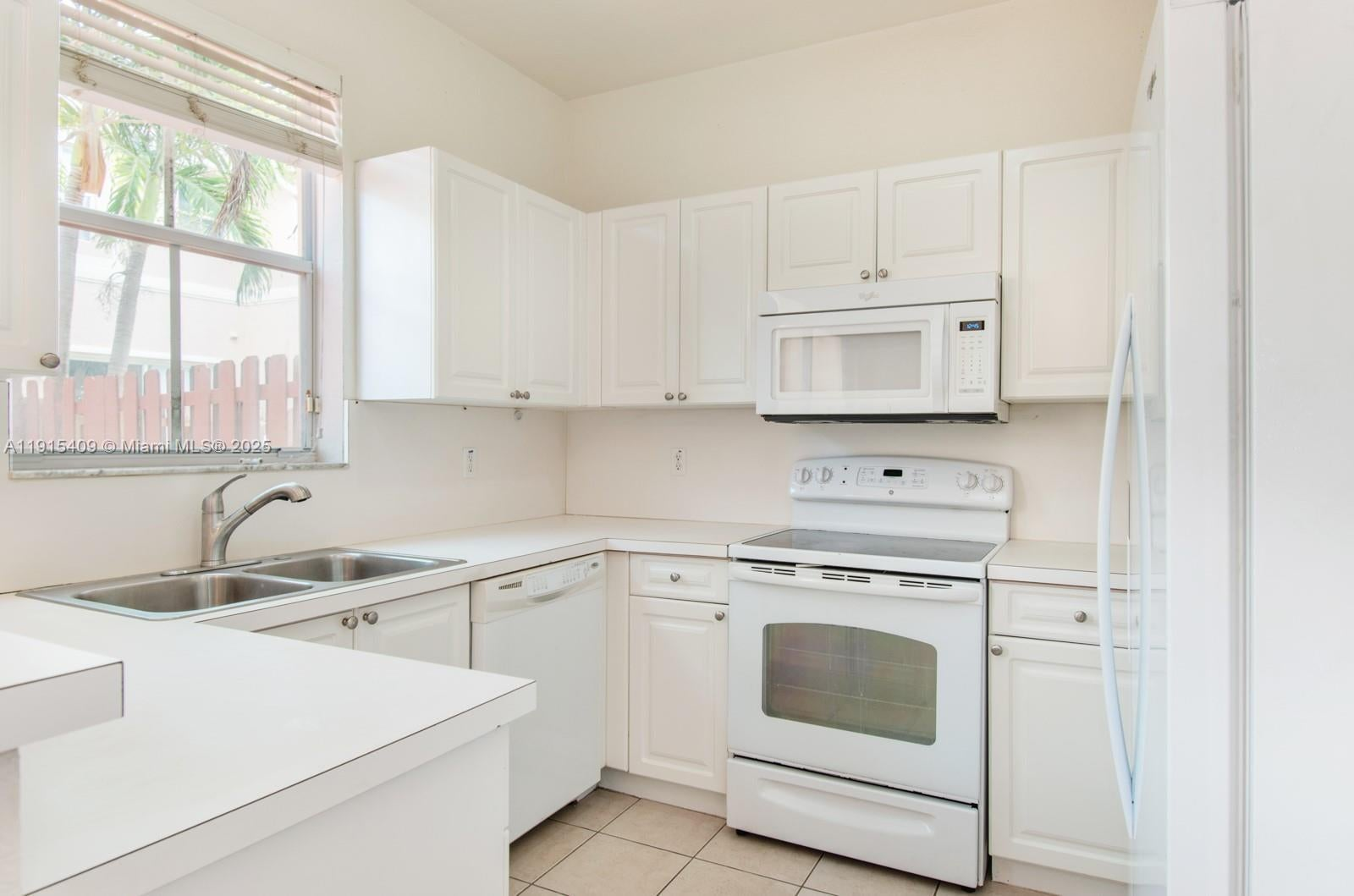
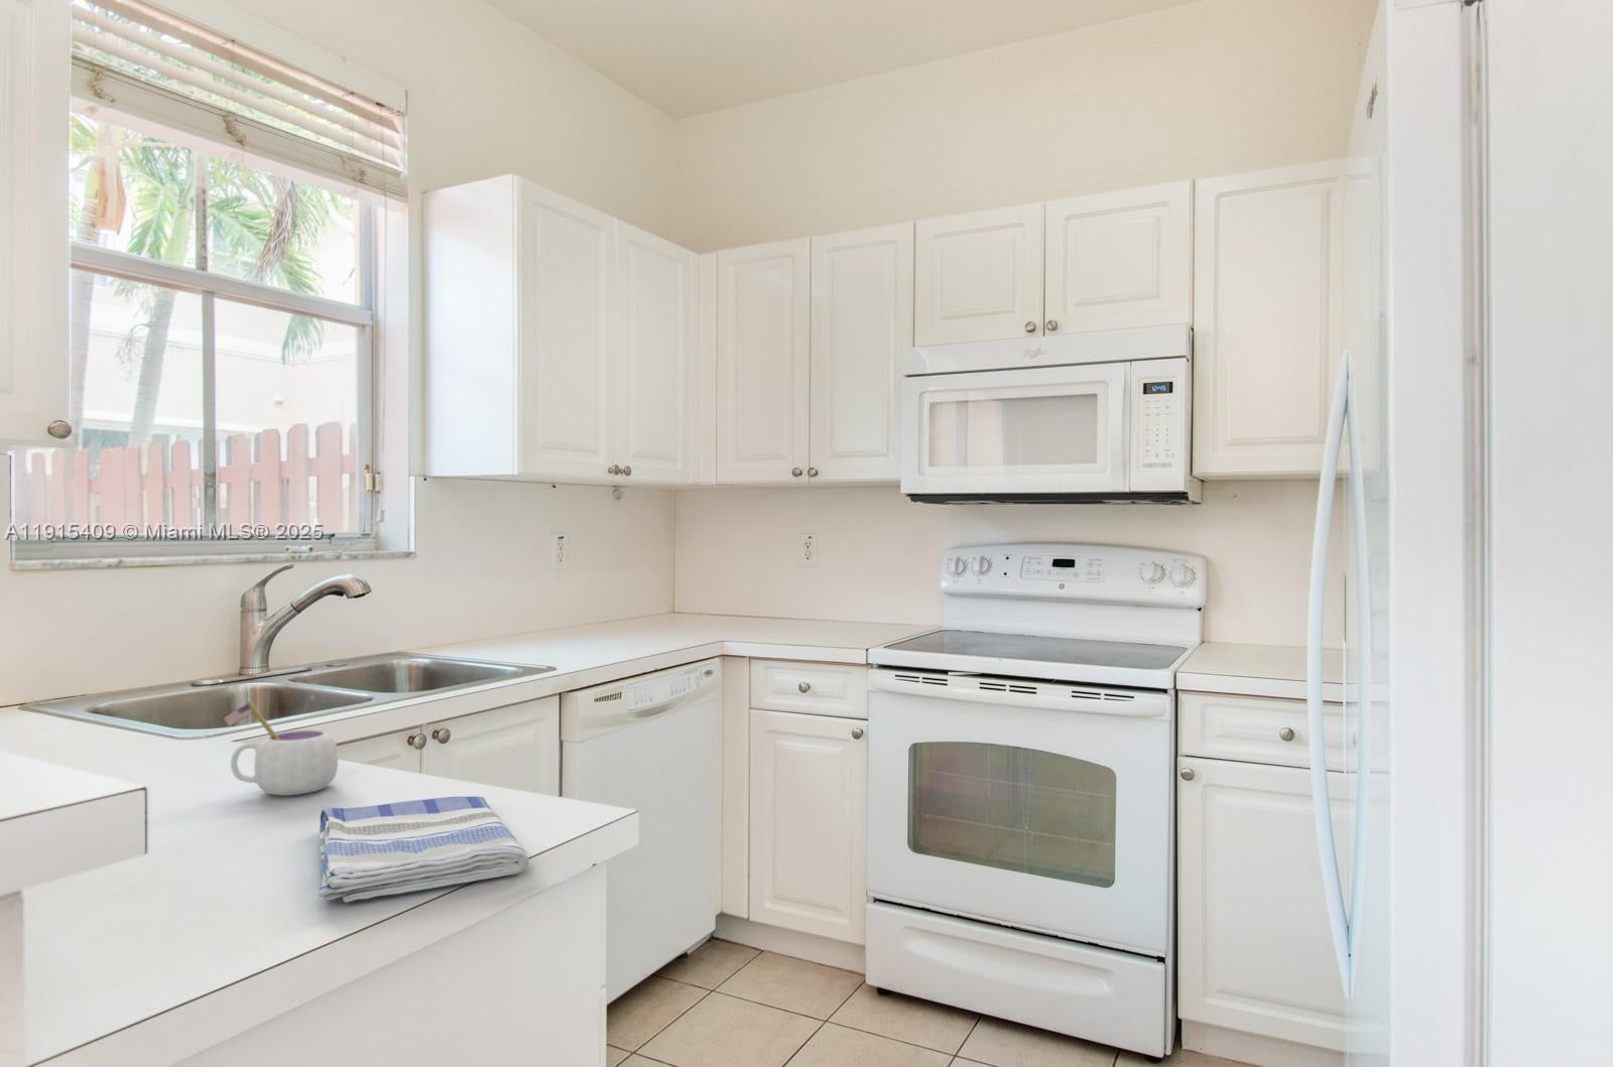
+ dish towel [317,795,529,904]
+ mug [222,699,338,797]
